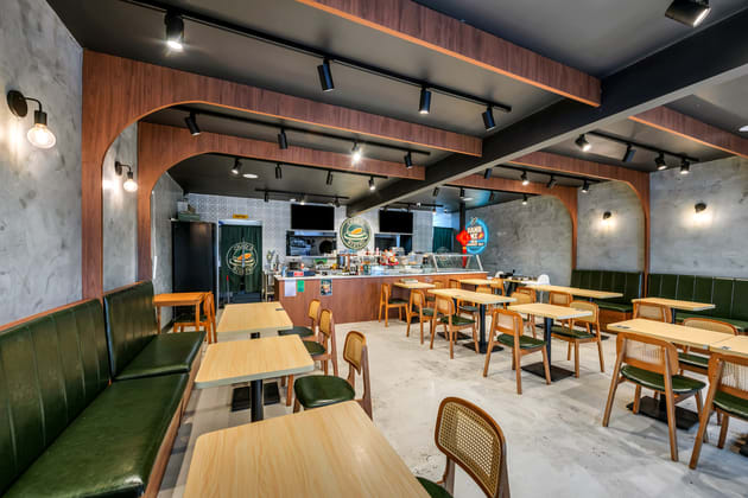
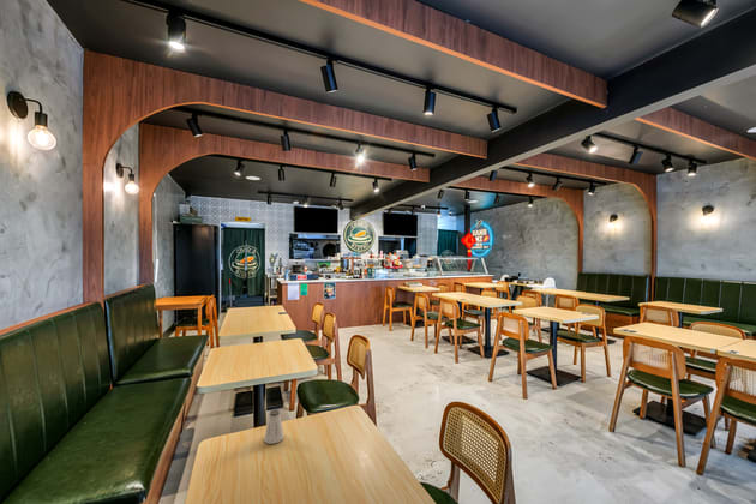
+ saltshaker [263,408,286,445]
